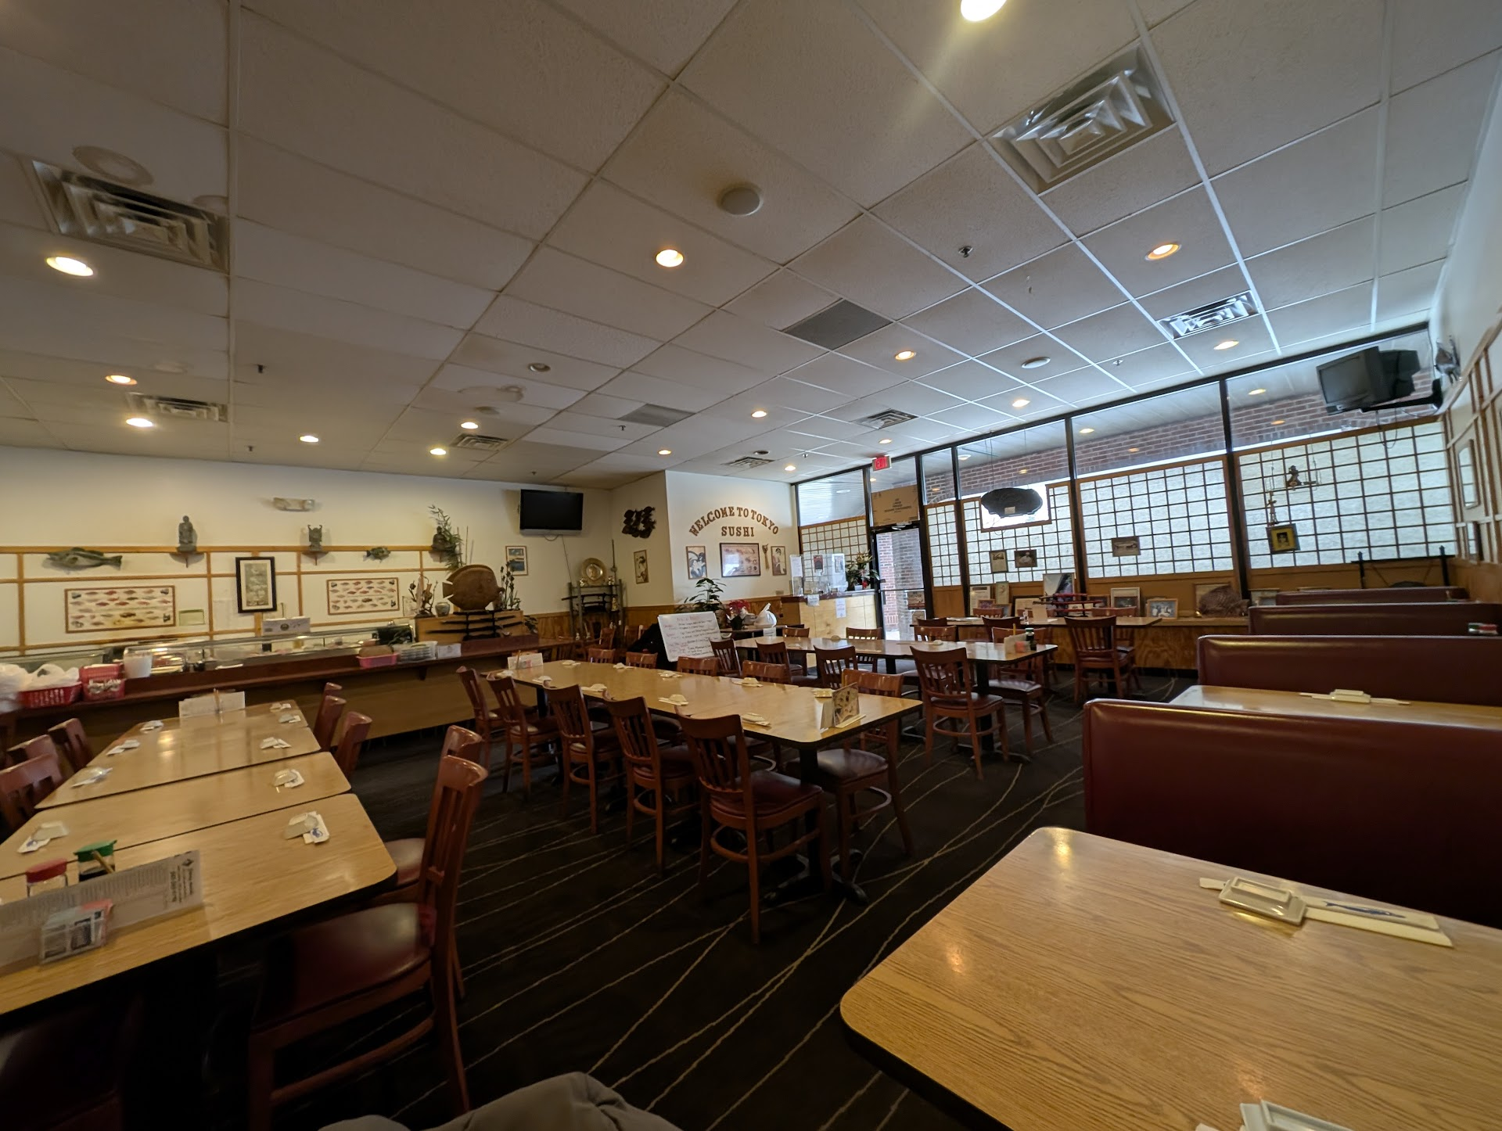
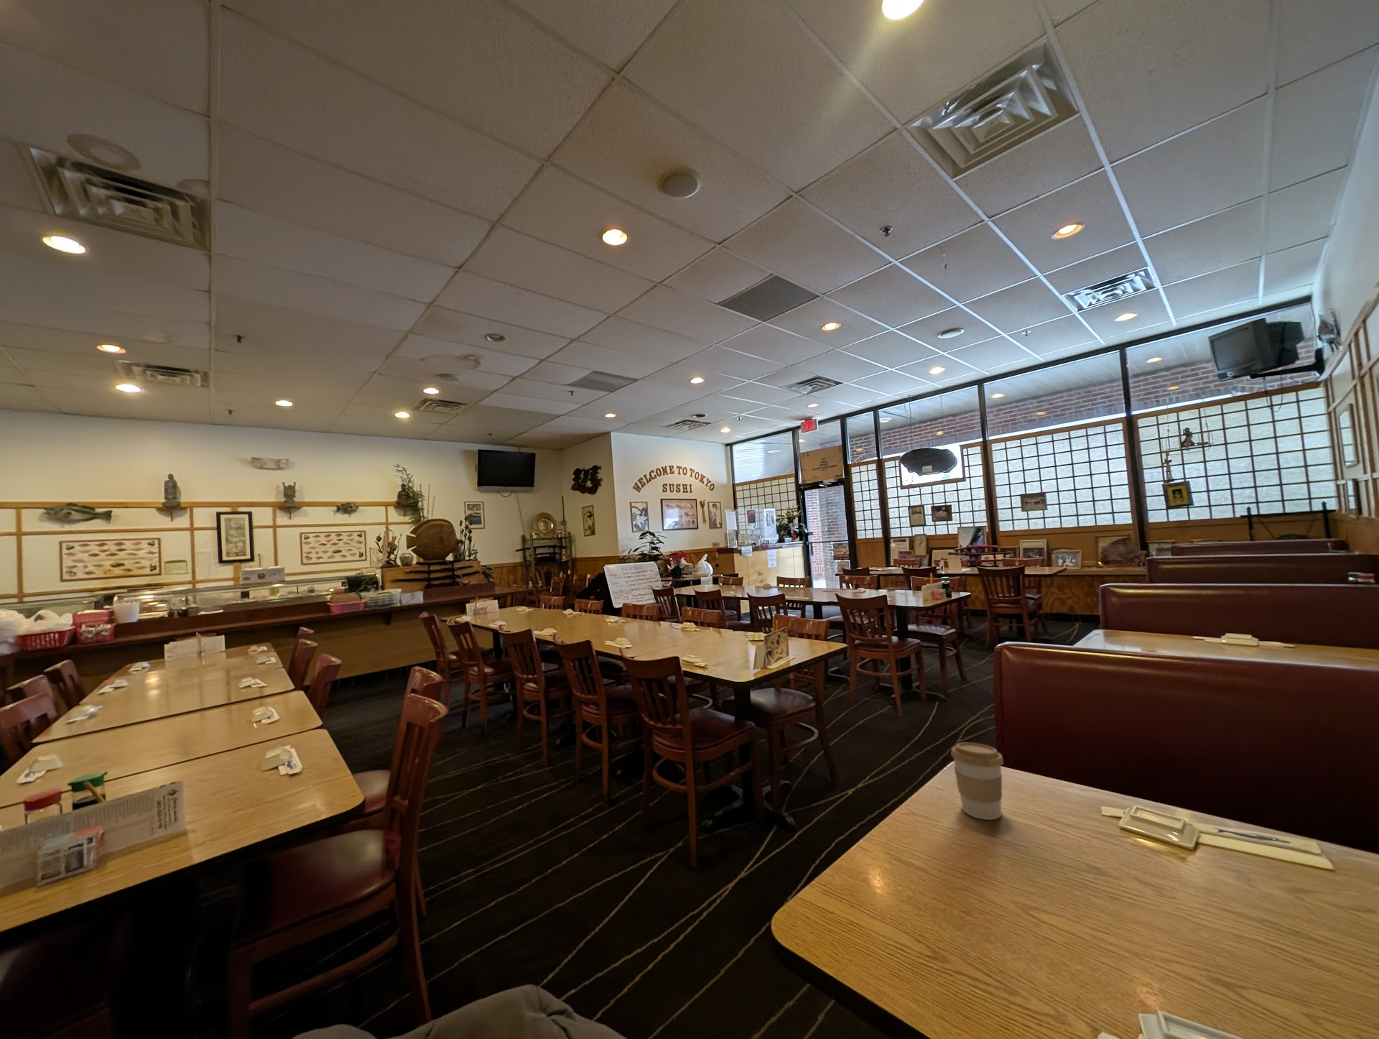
+ coffee cup [950,742,1004,821]
